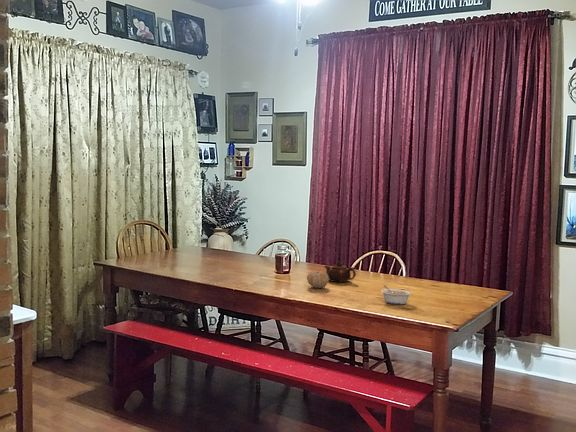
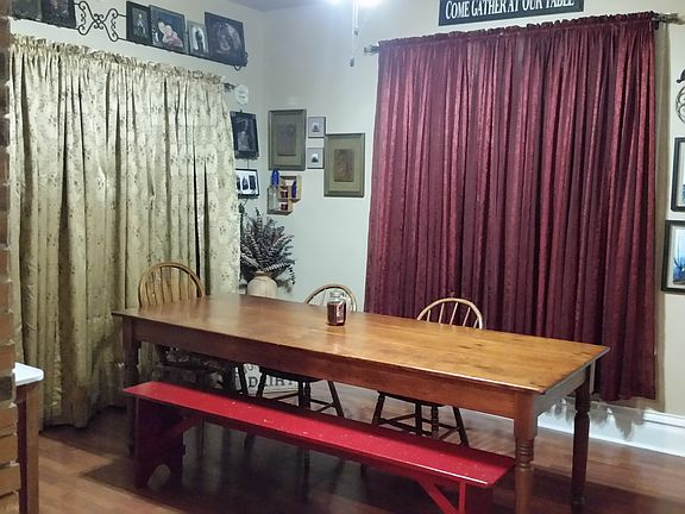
- teapot [324,260,357,283]
- legume [380,285,413,305]
- fruit [306,270,330,289]
